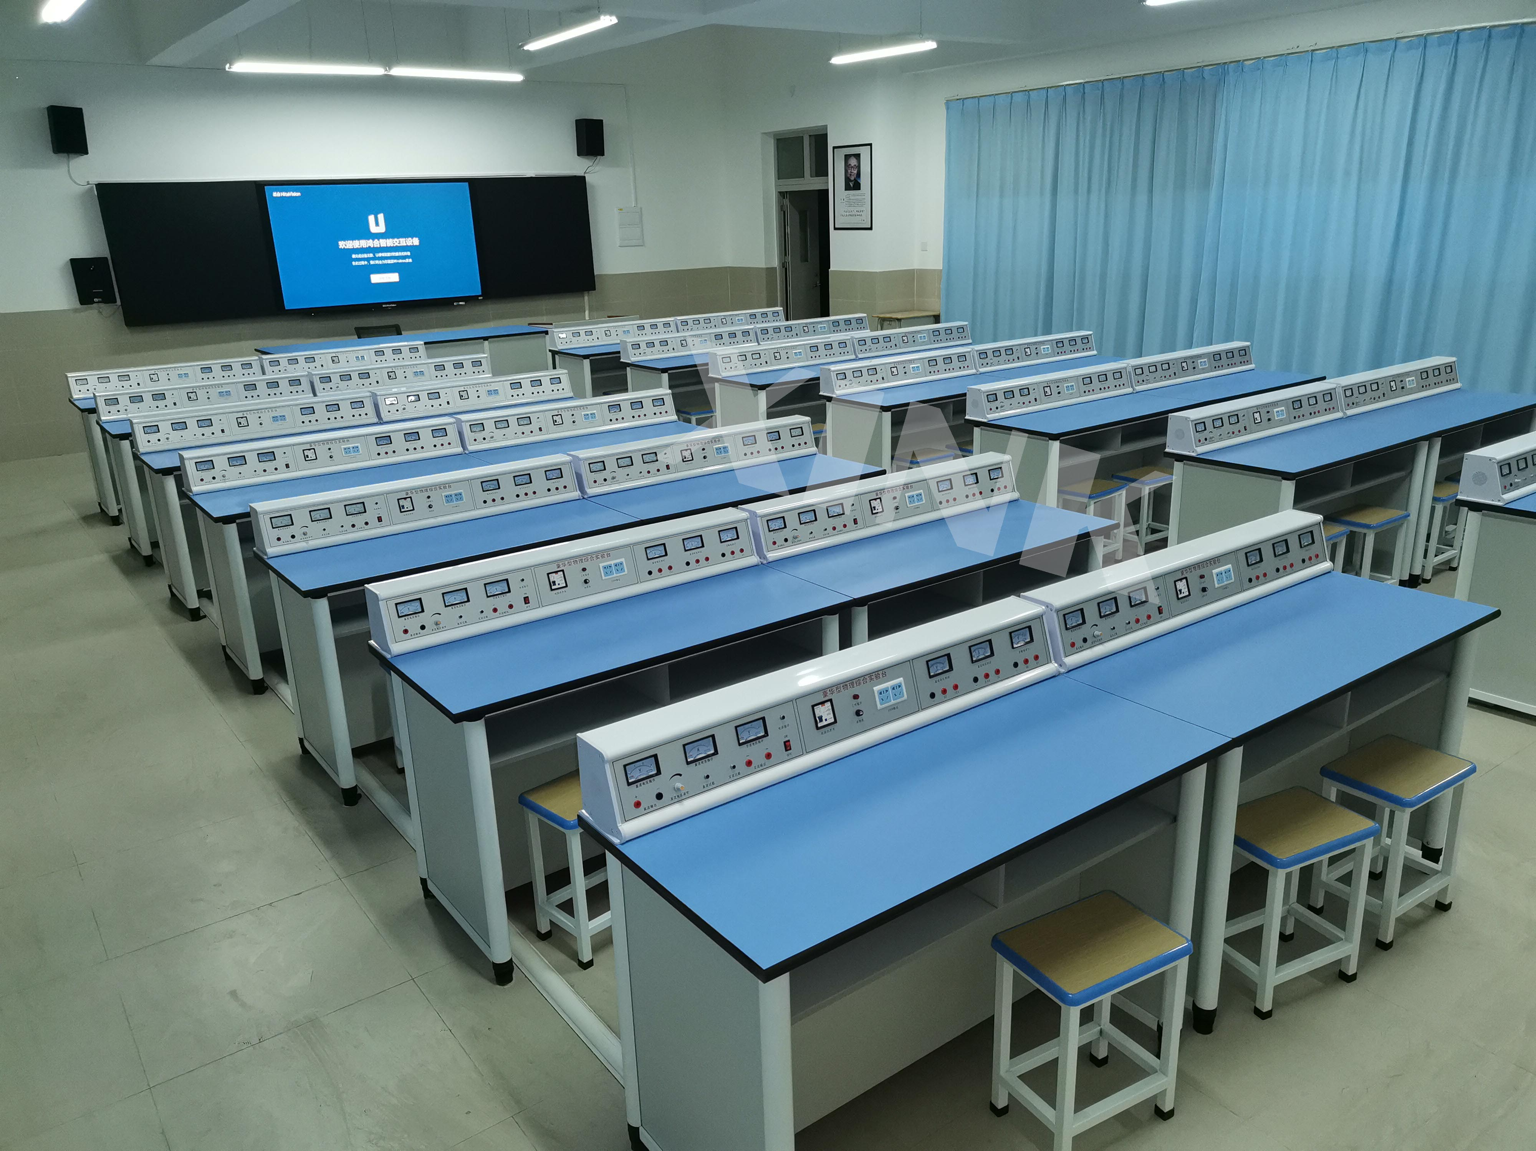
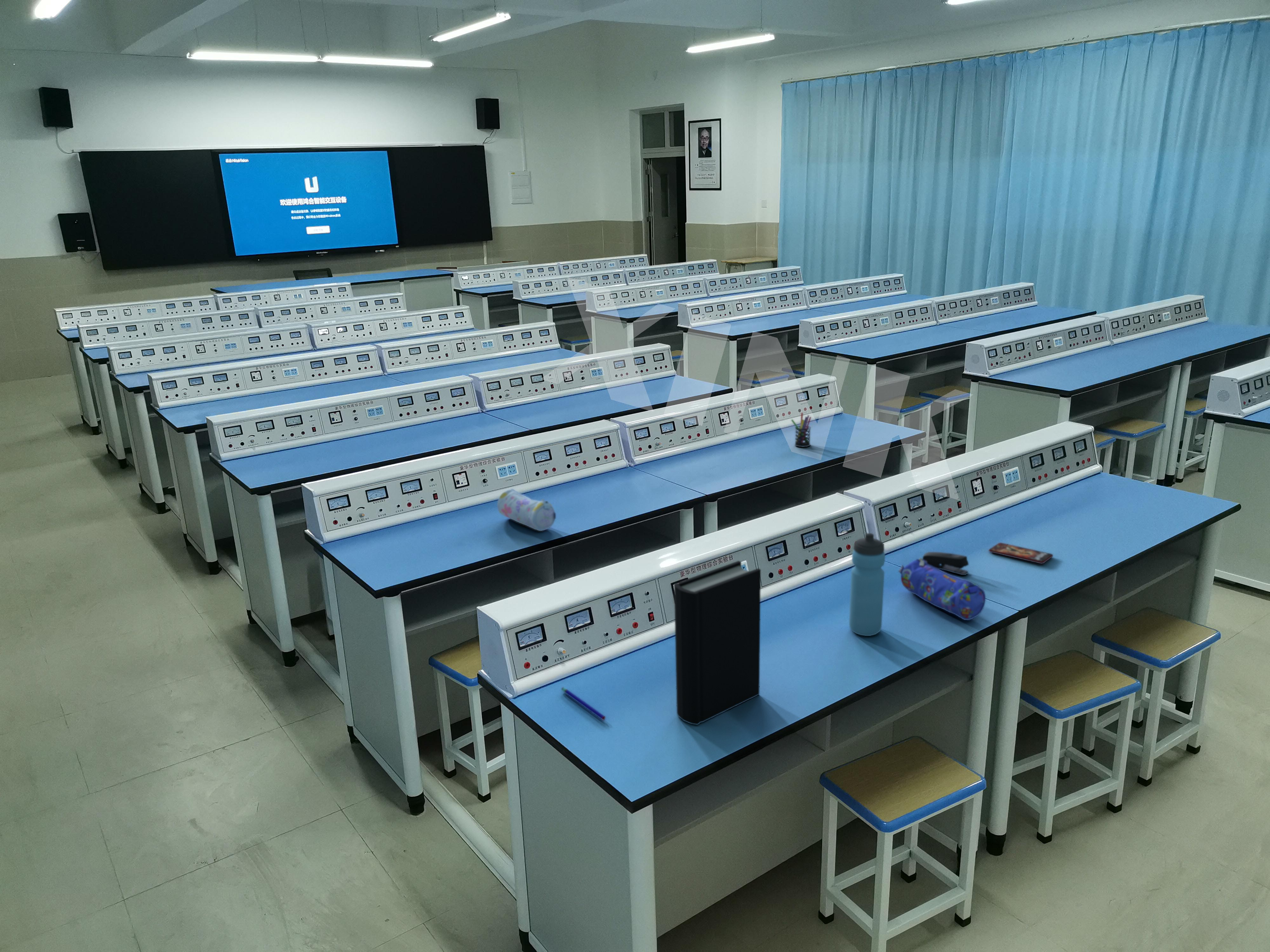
+ pencil case [497,488,556,531]
+ pen holder [791,412,812,447]
+ book [674,560,761,725]
+ stapler [922,552,969,575]
+ water bottle [849,533,886,636]
+ pen [561,687,606,721]
+ smartphone [988,542,1053,564]
+ pencil case [898,557,986,620]
